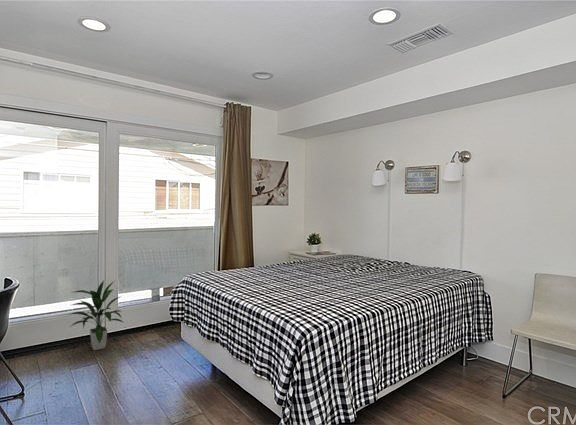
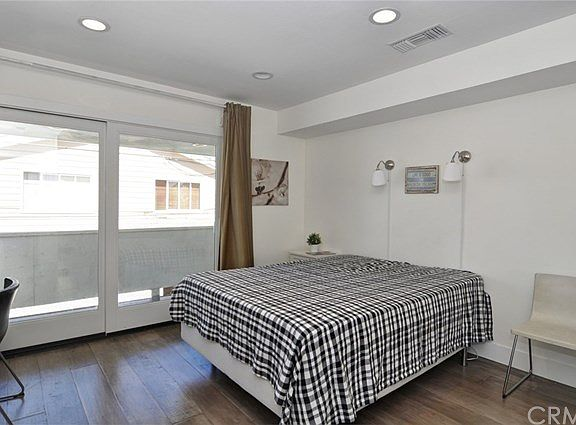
- indoor plant [67,279,125,351]
